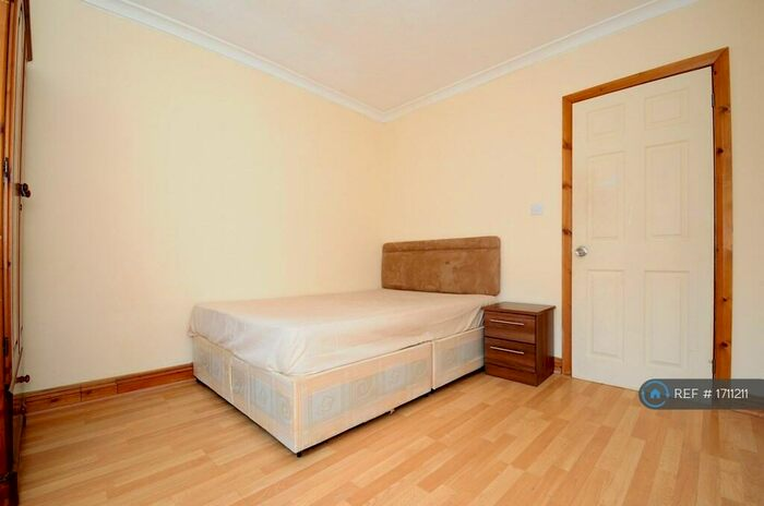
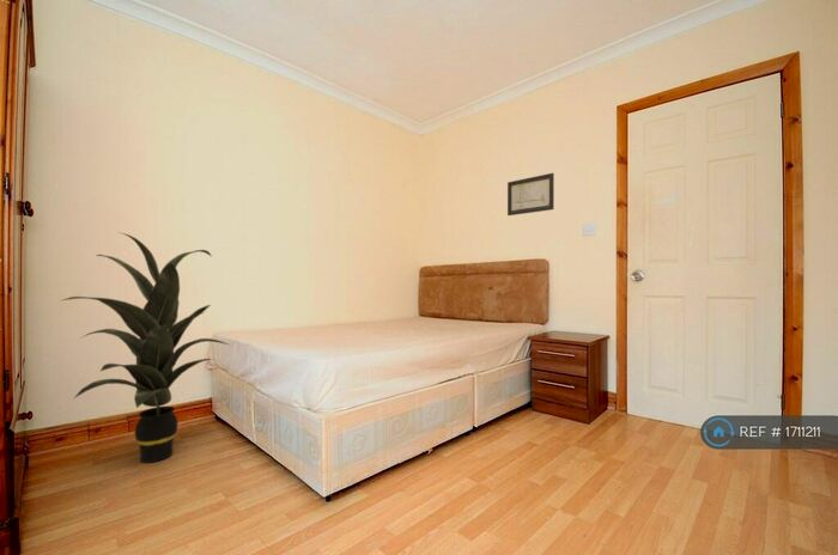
+ indoor plant [59,231,230,464]
+ wall art [506,172,555,216]
